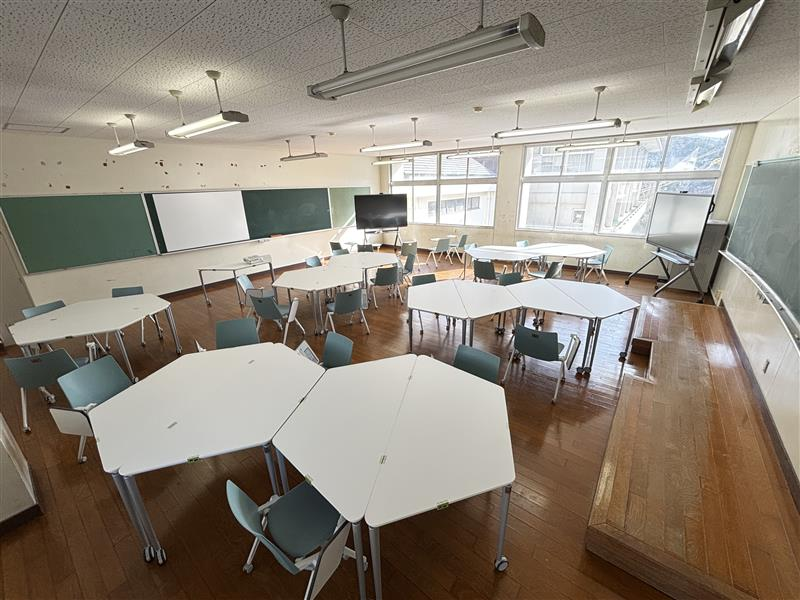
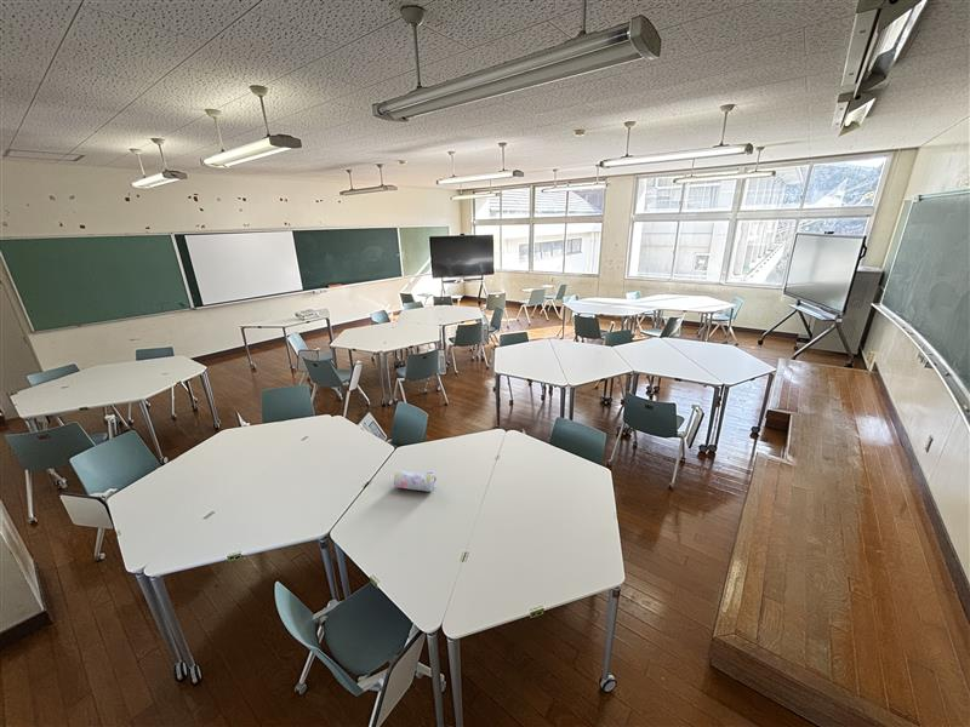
+ pencil case [393,469,436,492]
